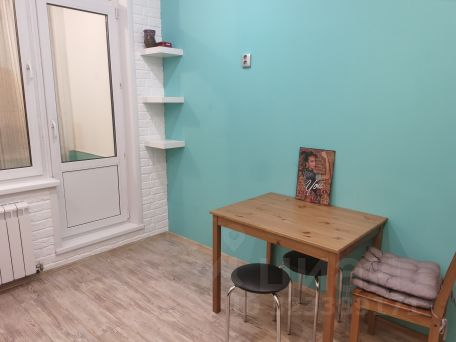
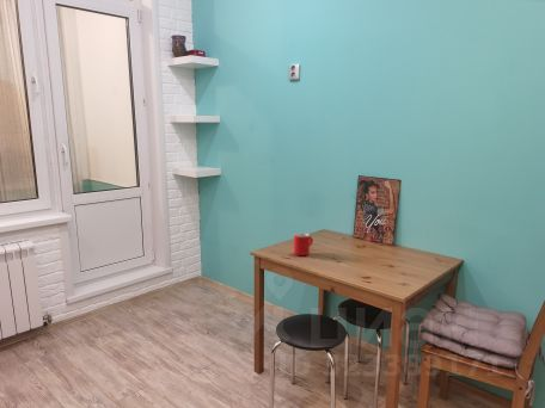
+ mug [293,231,314,256]
